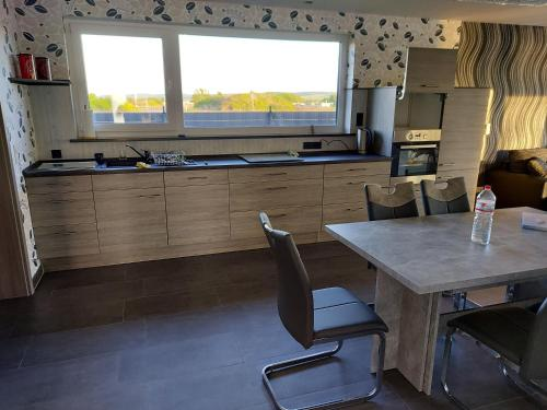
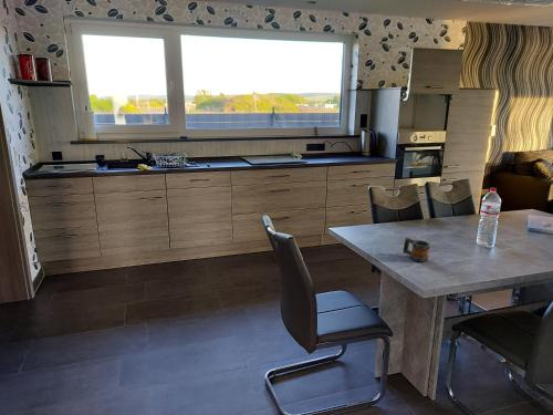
+ mug [403,237,431,262]
